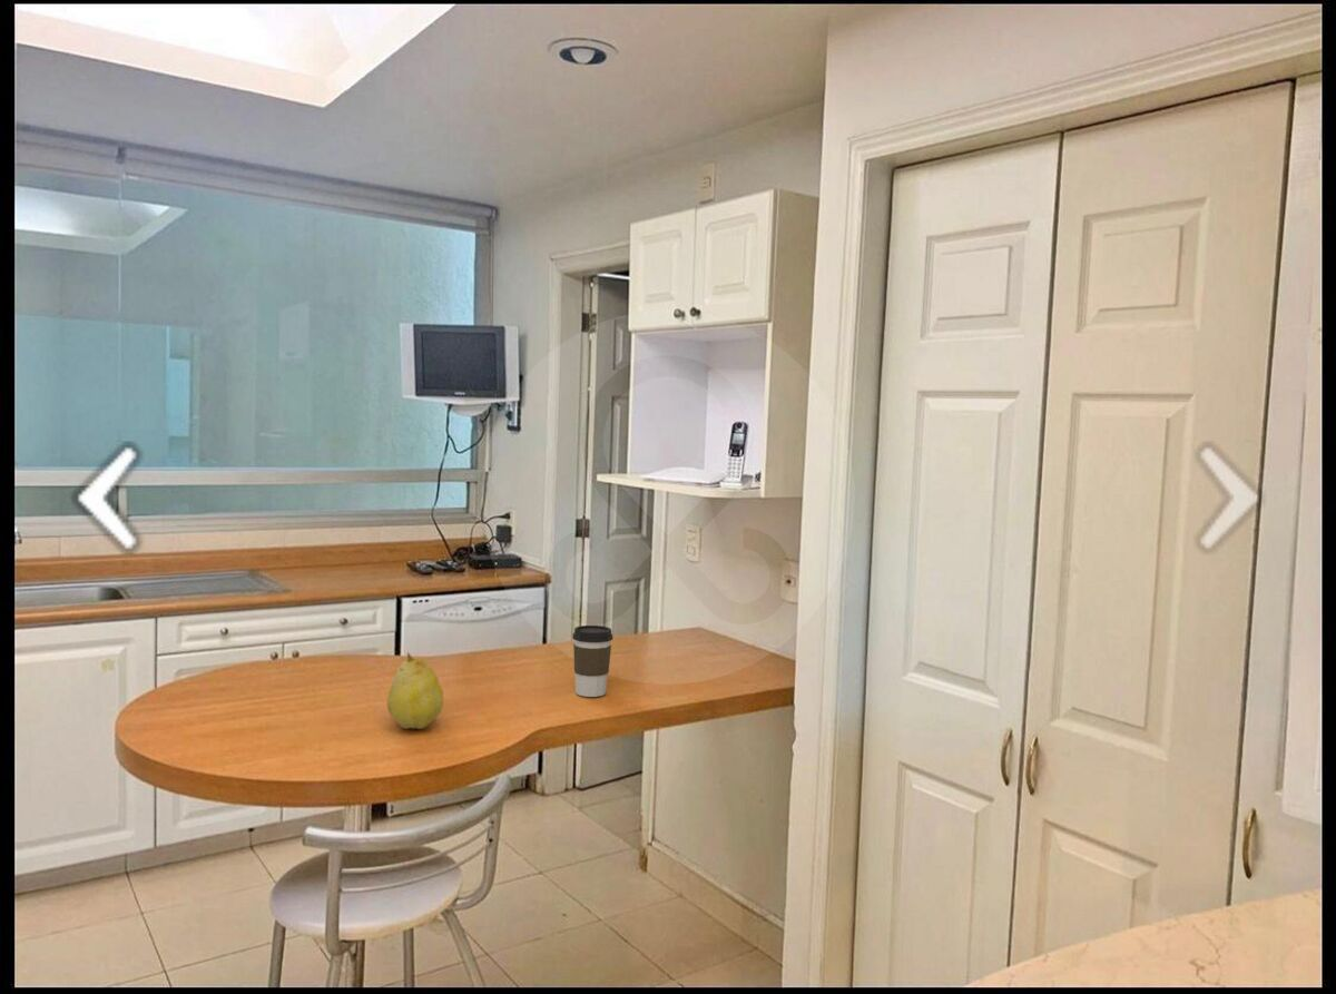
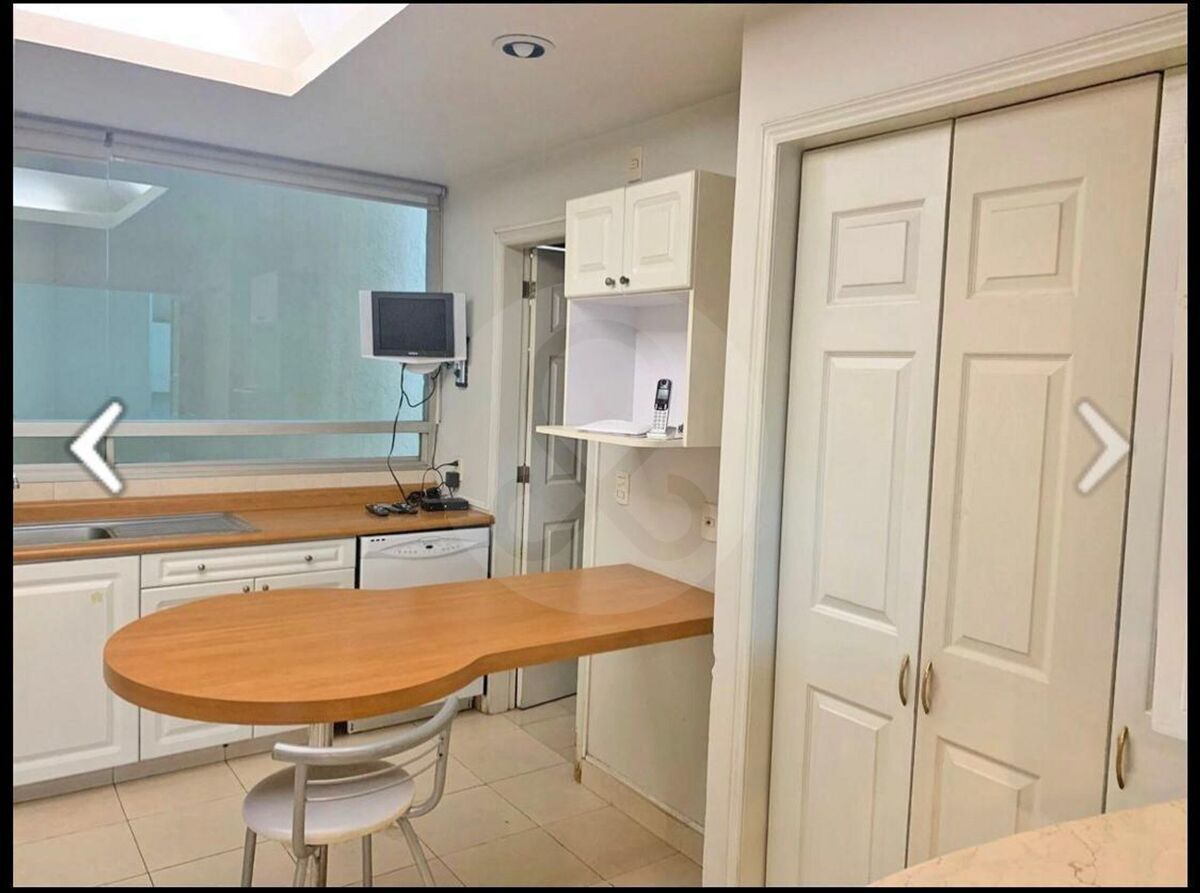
- fruit [386,651,444,730]
- coffee cup [571,624,613,698]
